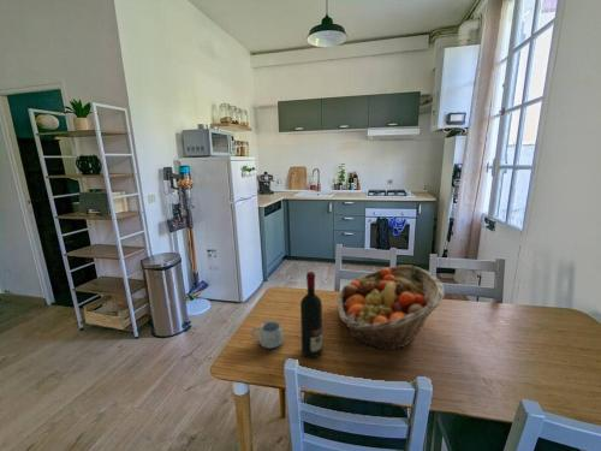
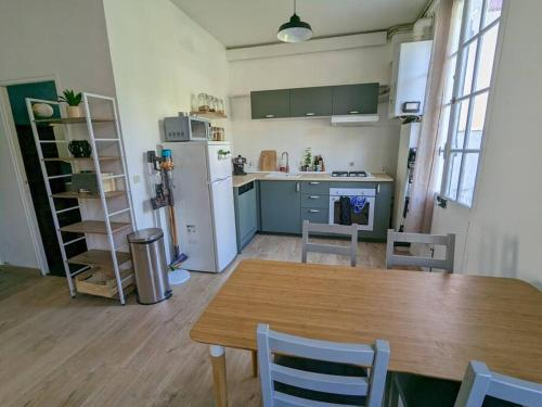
- fruit basket [337,265,445,352]
- mug [250,320,284,350]
- alcohol [299,271,323,358]
